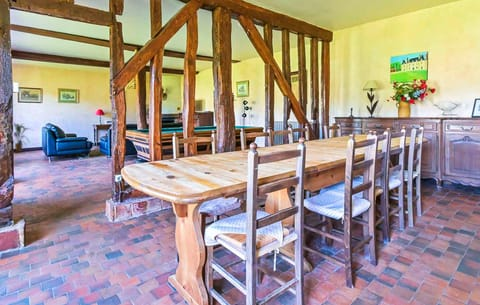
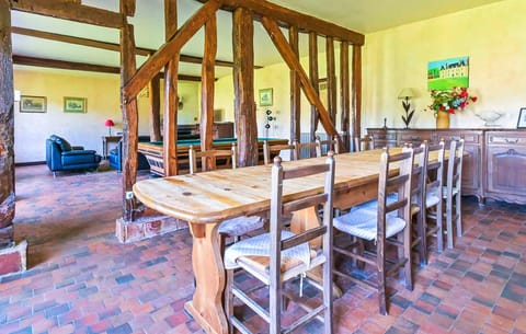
- house plant [13,122,33,153]
